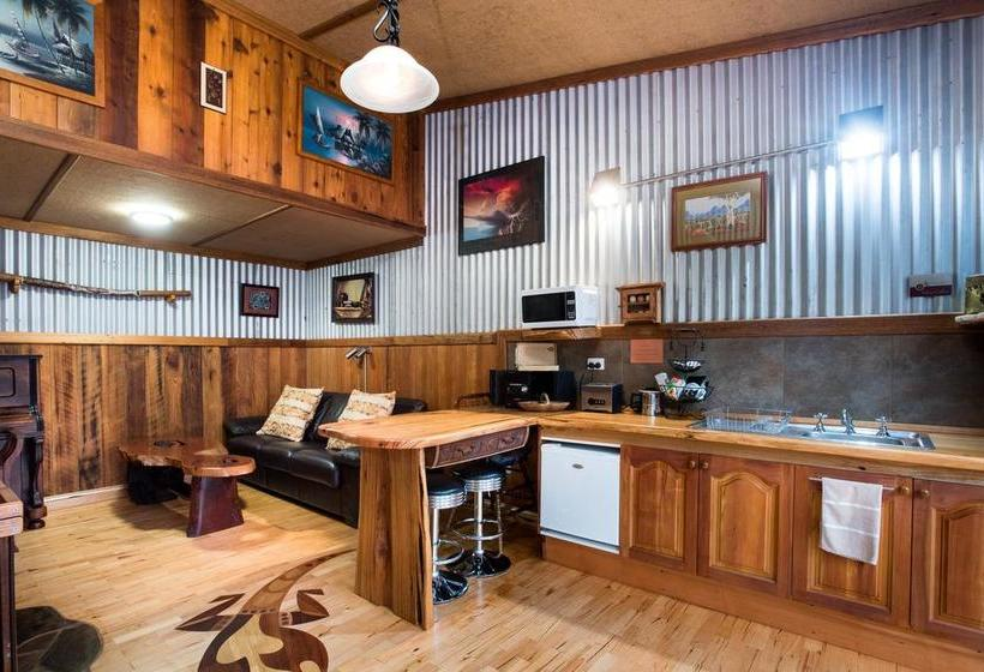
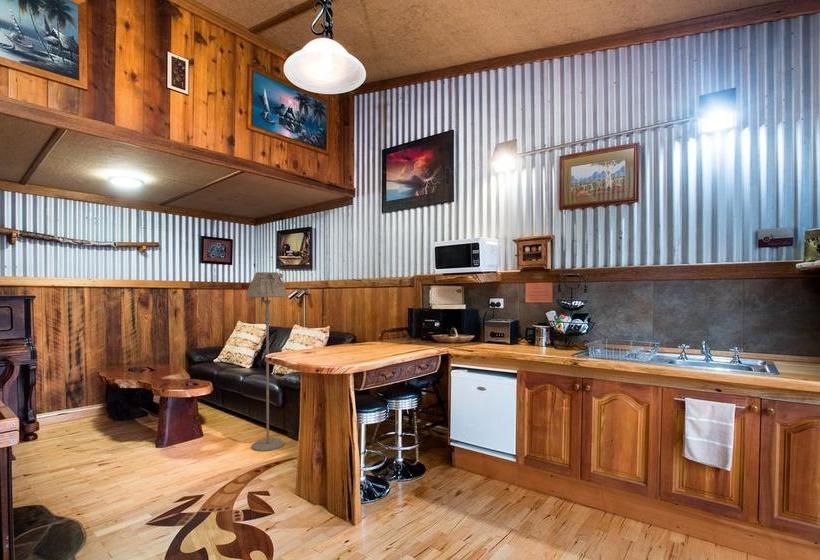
+ floor lamp [245,271,288,453]
